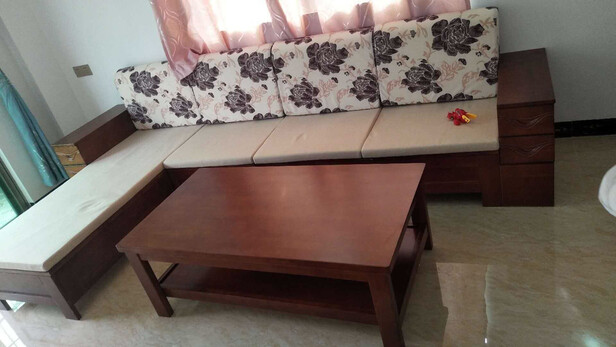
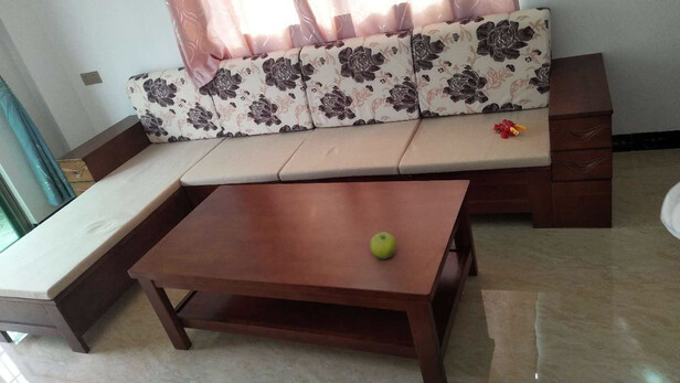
+ fruit [369,231,397,260]
